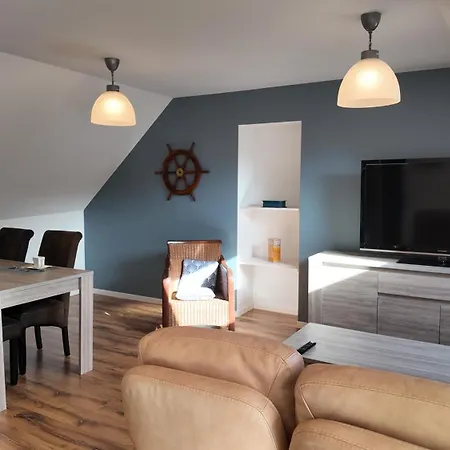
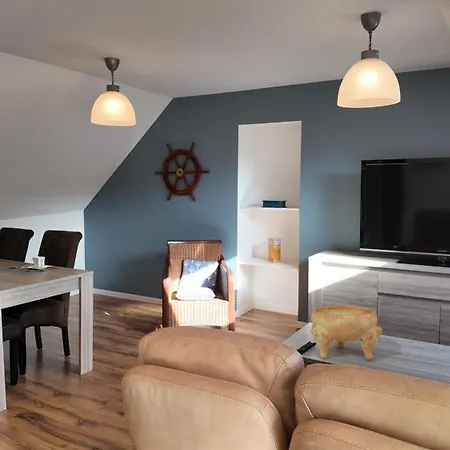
+ decorative bowl [309,305,383,361]
